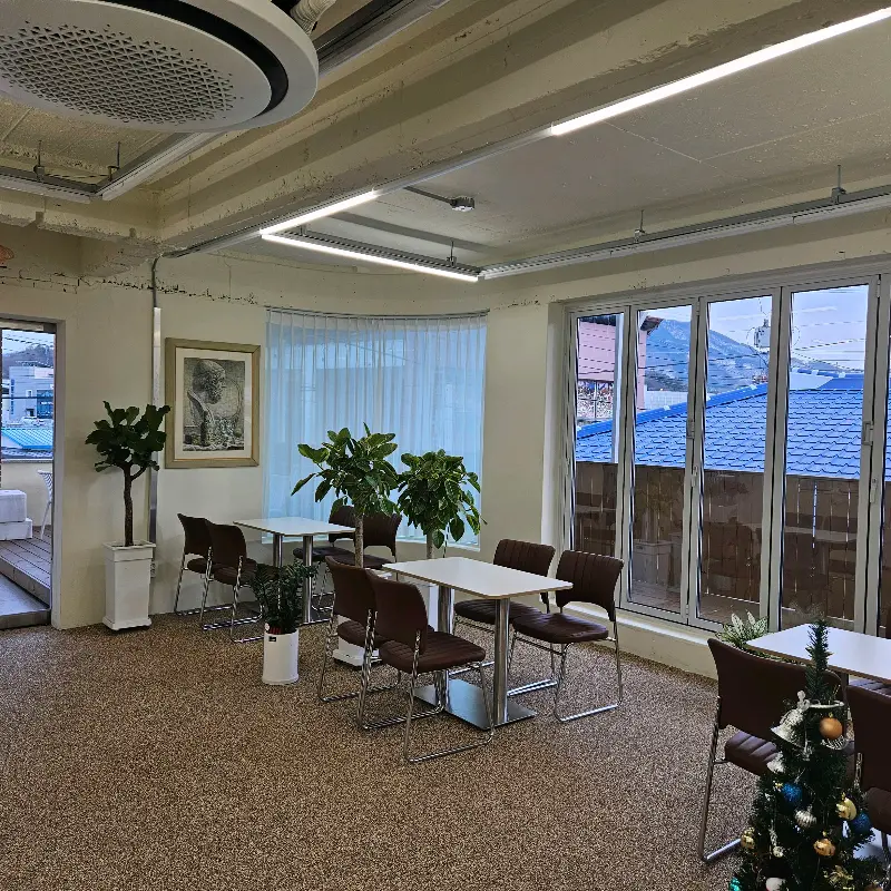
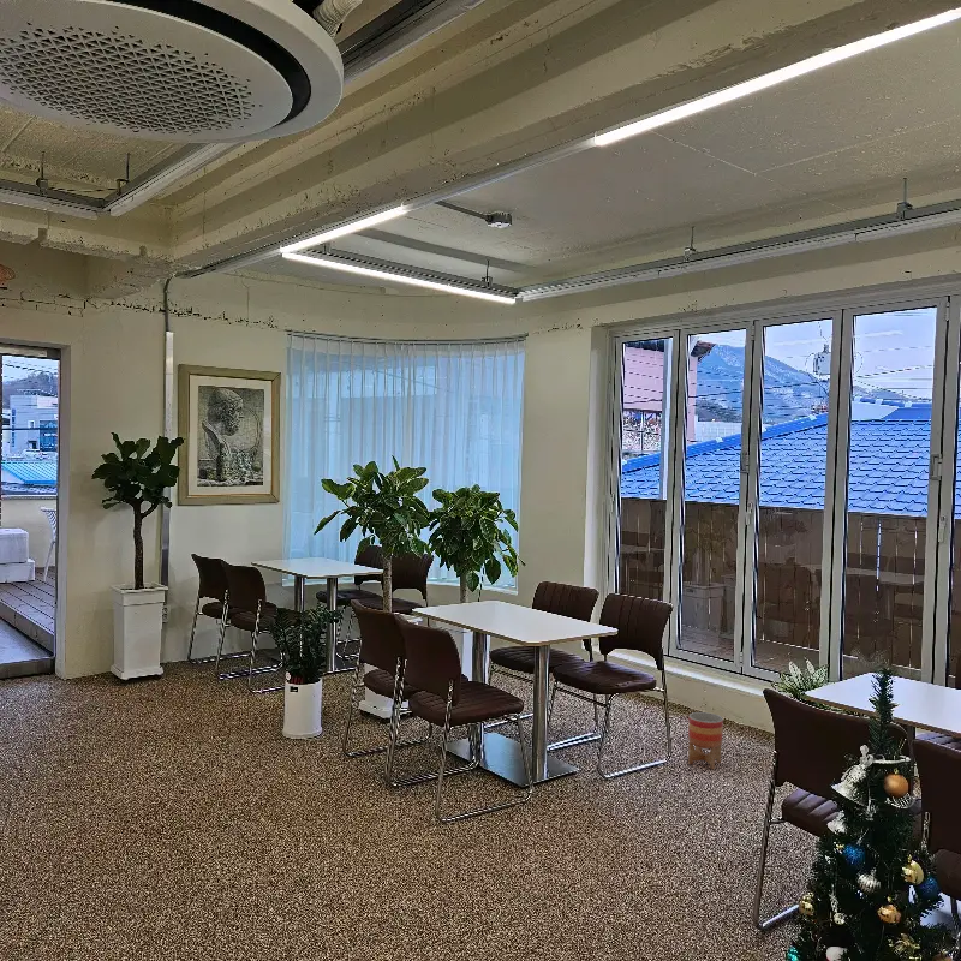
+ planter [687,711,724,770]
